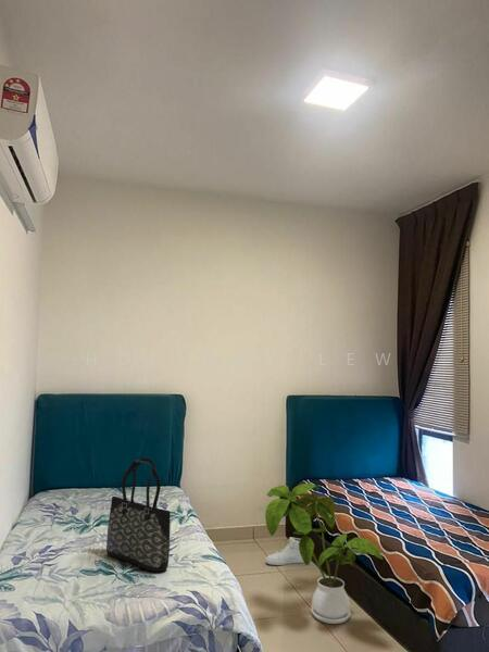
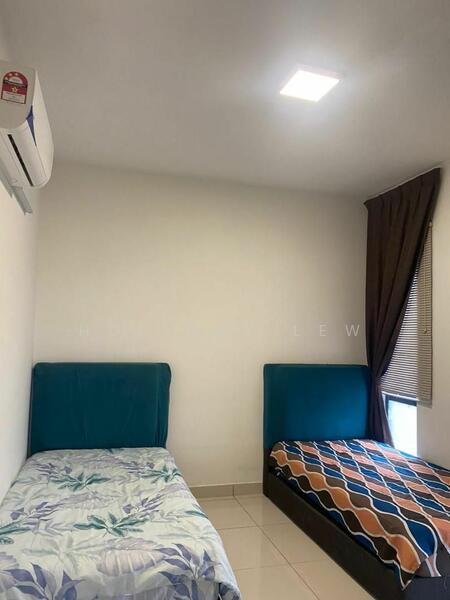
- sneaker [264,536,304,566]
- tote bag [105,456,172,573]
- house plant [264,482,385,625]
